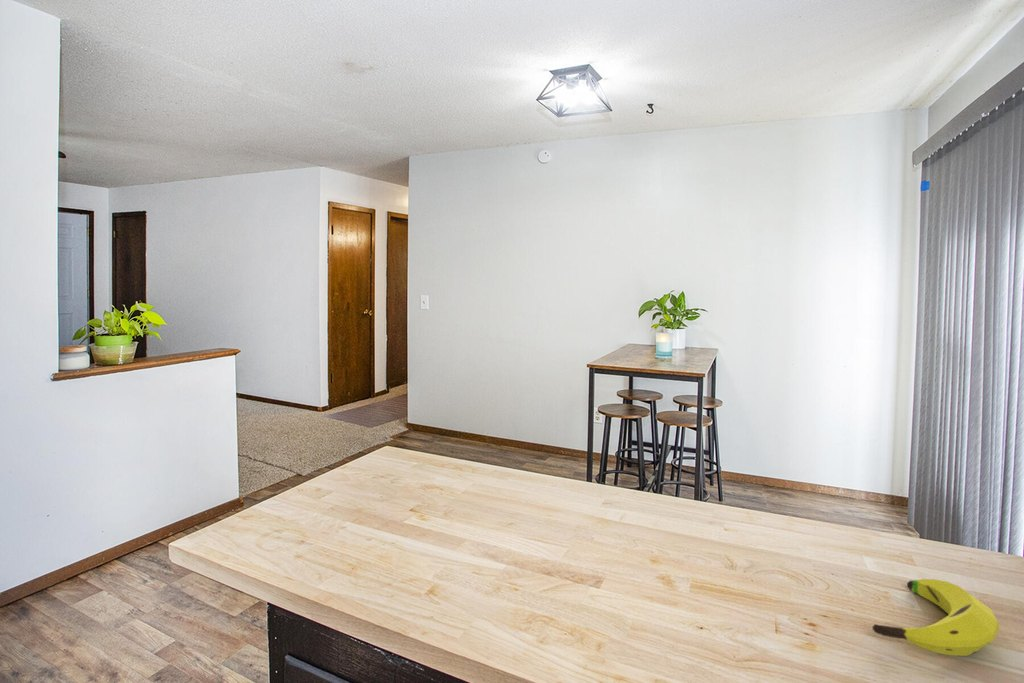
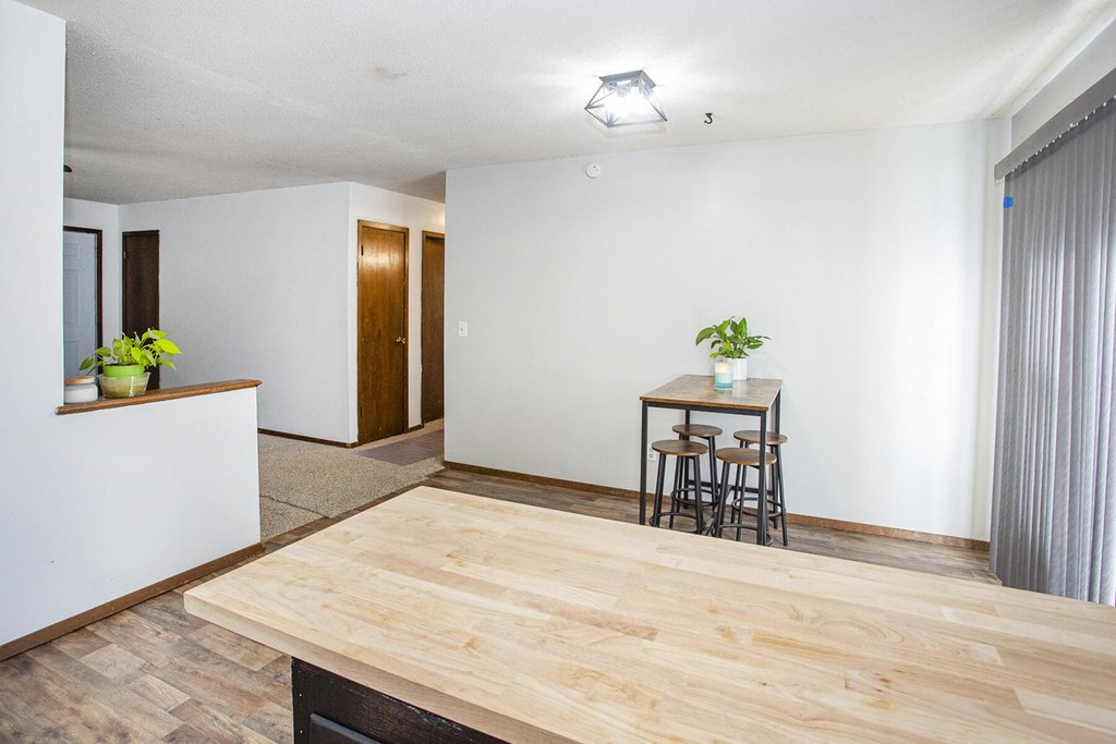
- banana [871,578,1001,657]
